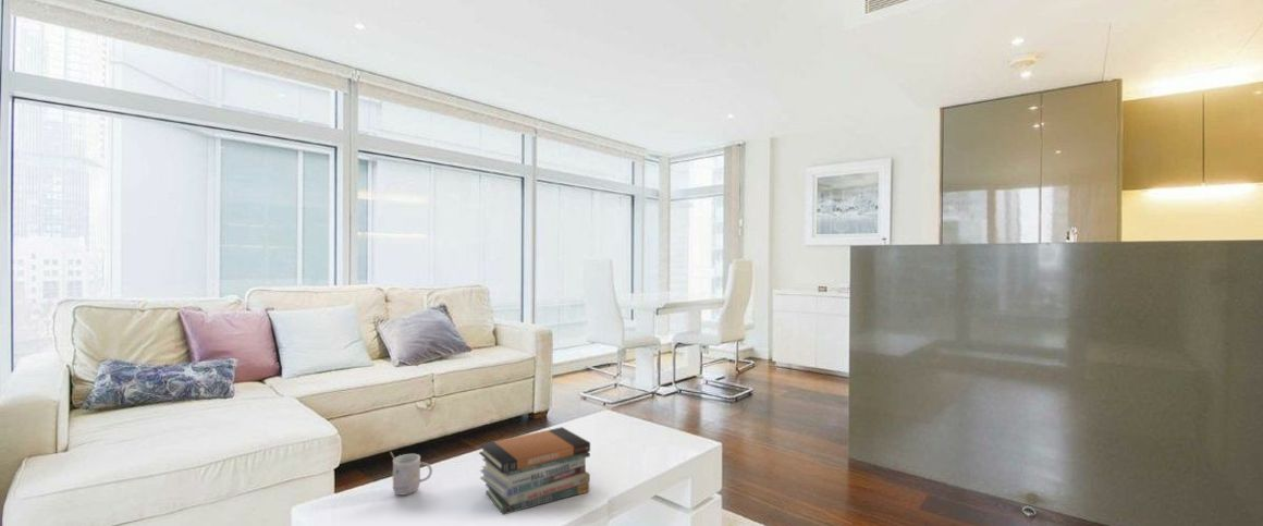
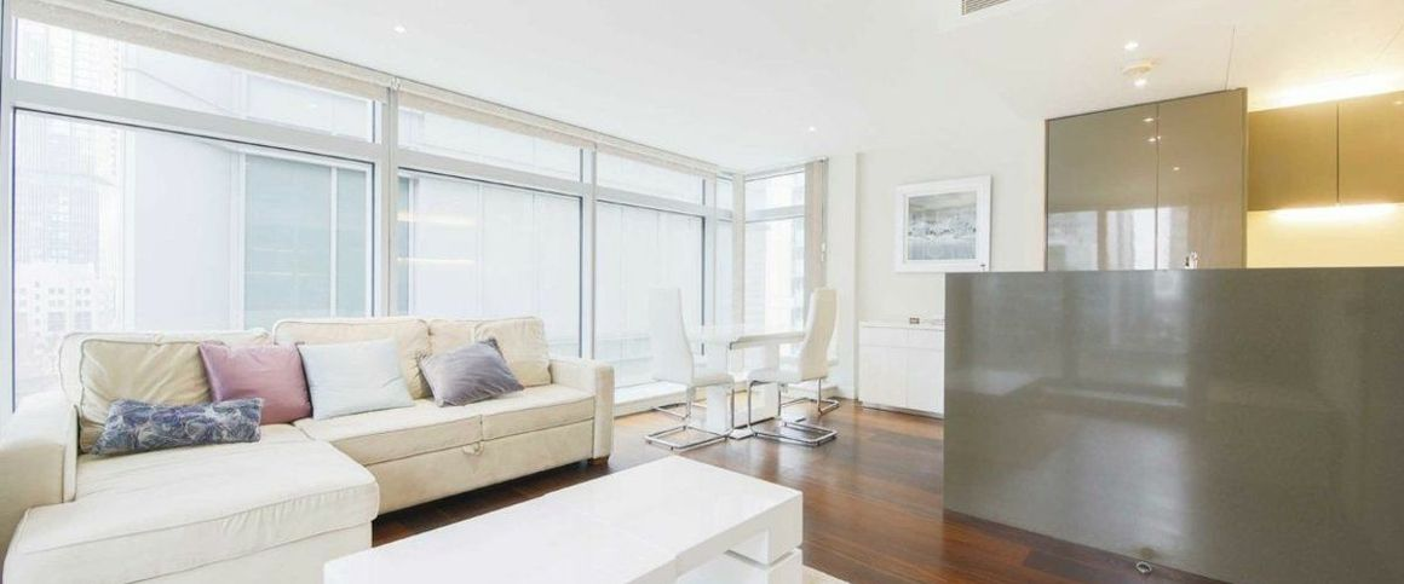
- book stack [478,426,591,516]
- mug [389,451,433,496]
